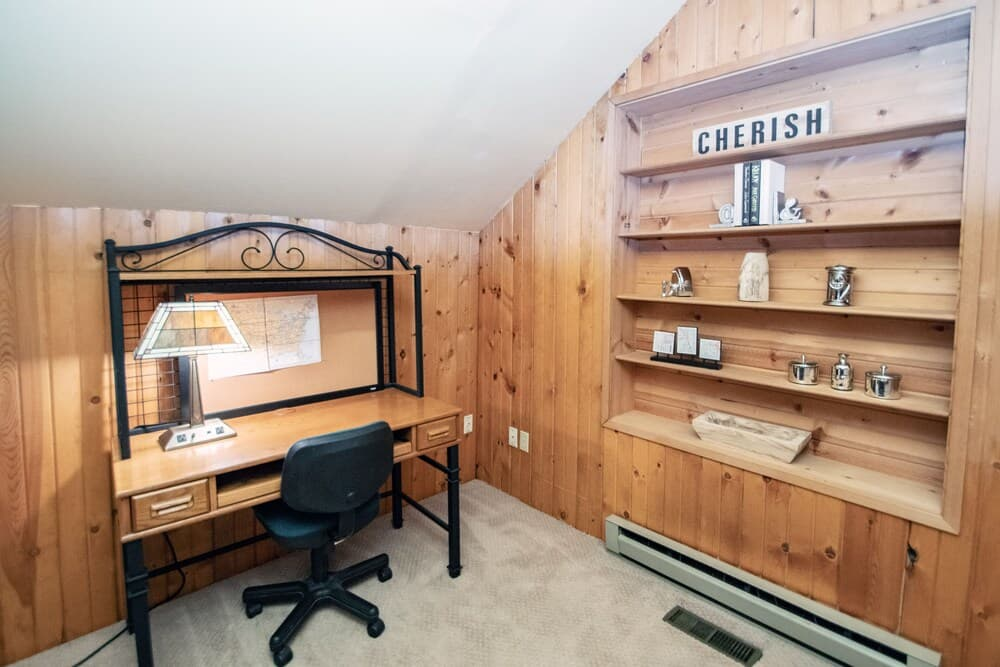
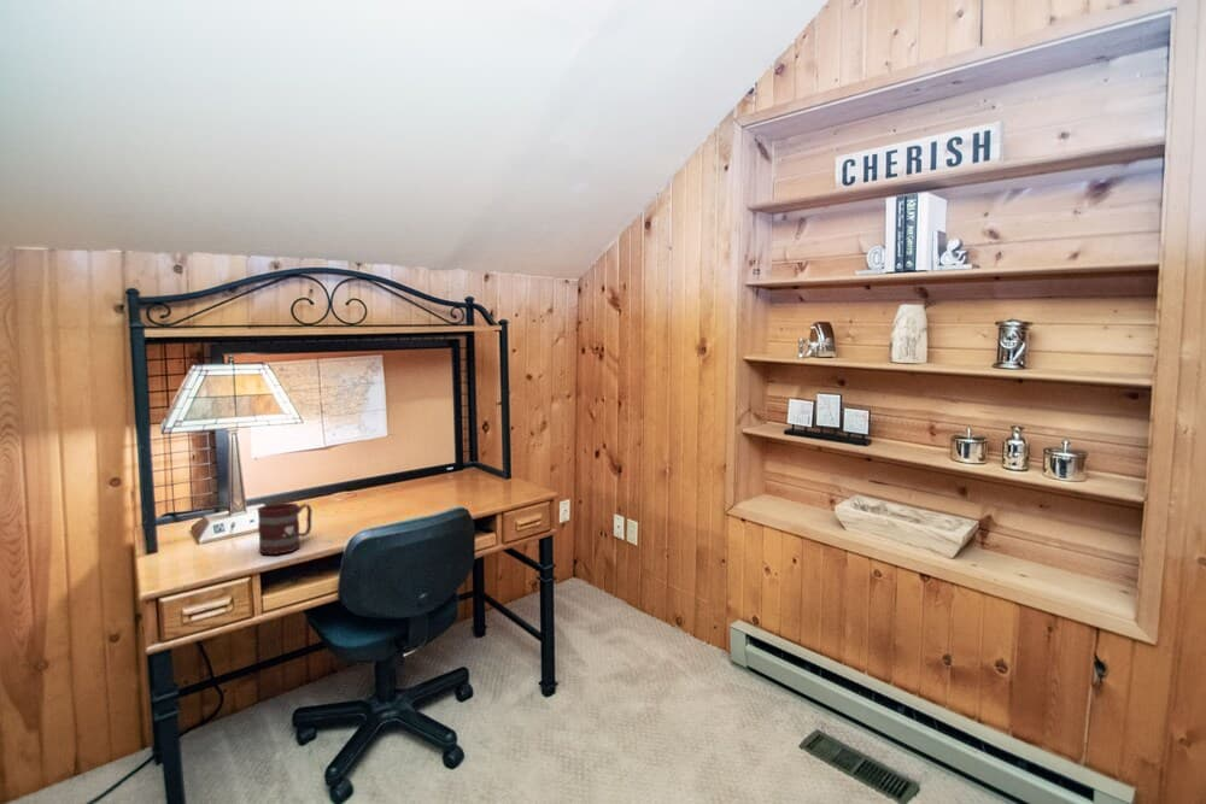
+ mug [257,501,314,556]
